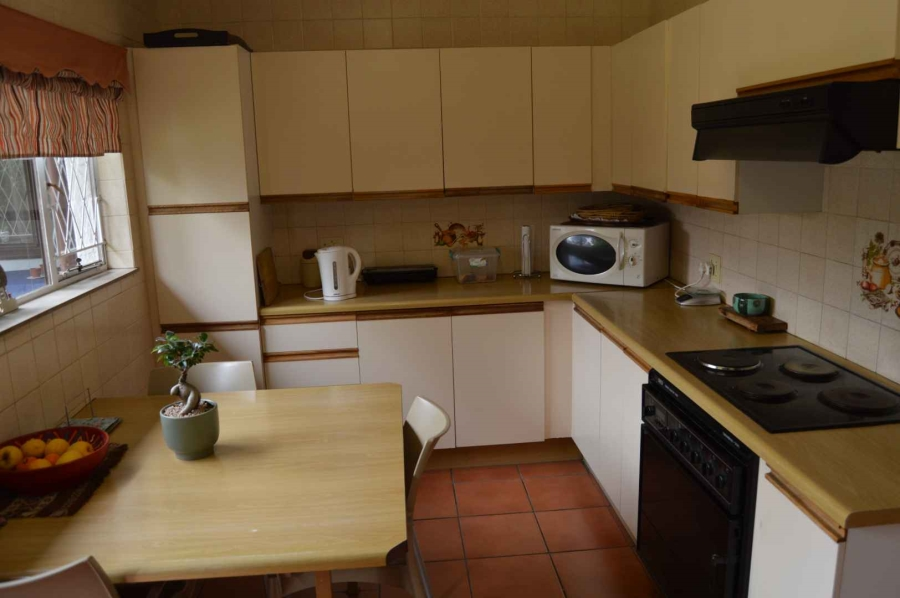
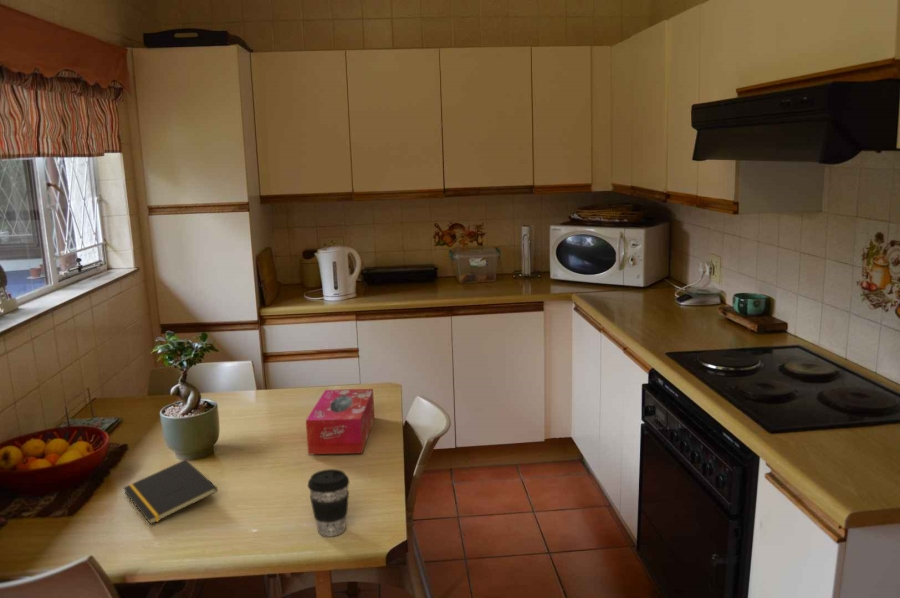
+ tissue box [305,388,375,455]
+ notepad [123,459,219,525]
+ coffee cup [307,468,350,538]
